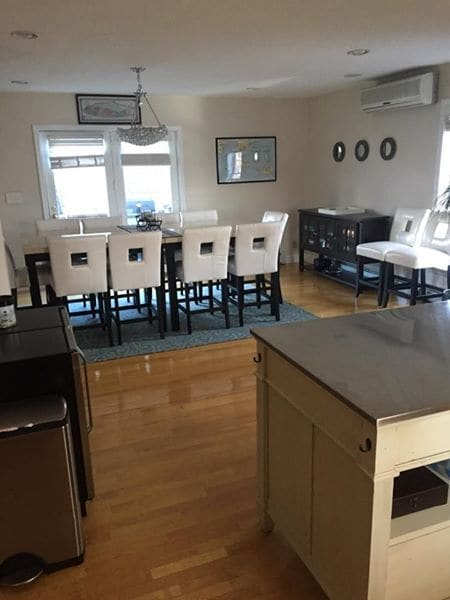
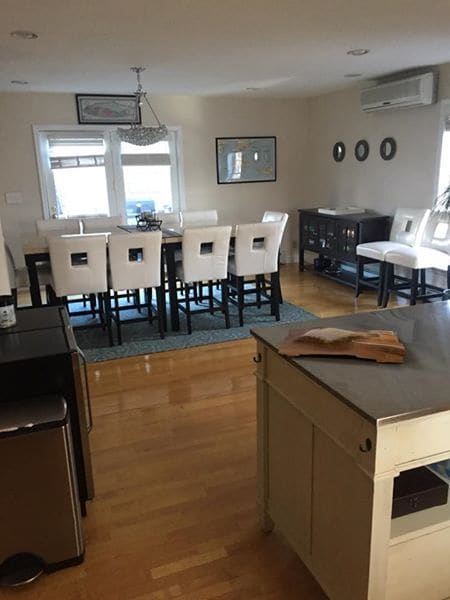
+ cutting board [277,326,407,363]
